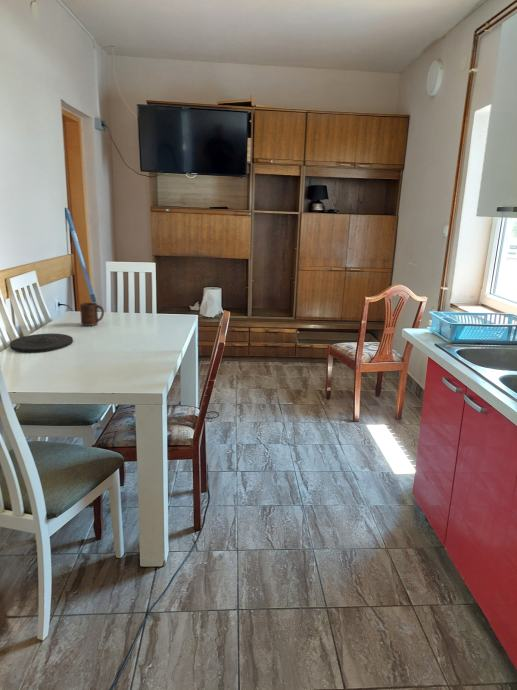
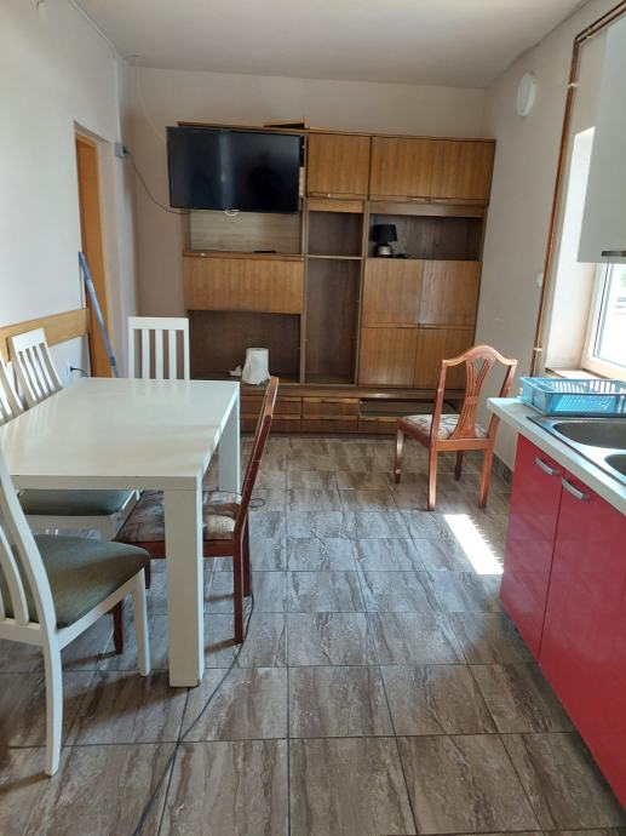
- cup [79,302,105,327]
- plate [9,333,74,353]
